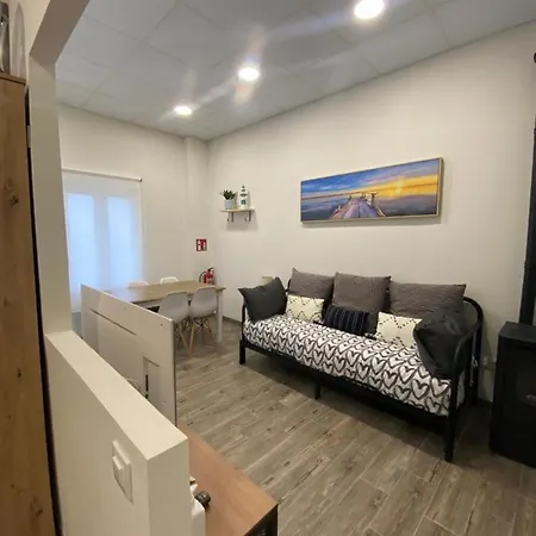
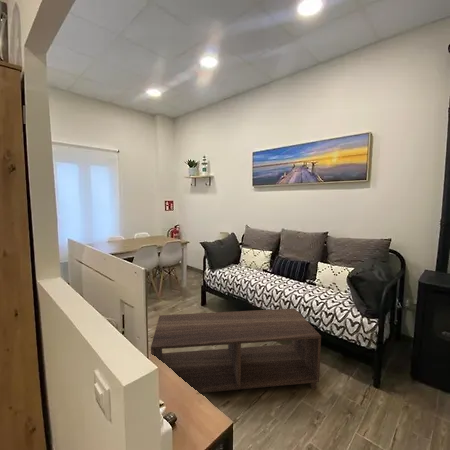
+ coffee table [150,308,322,394]
